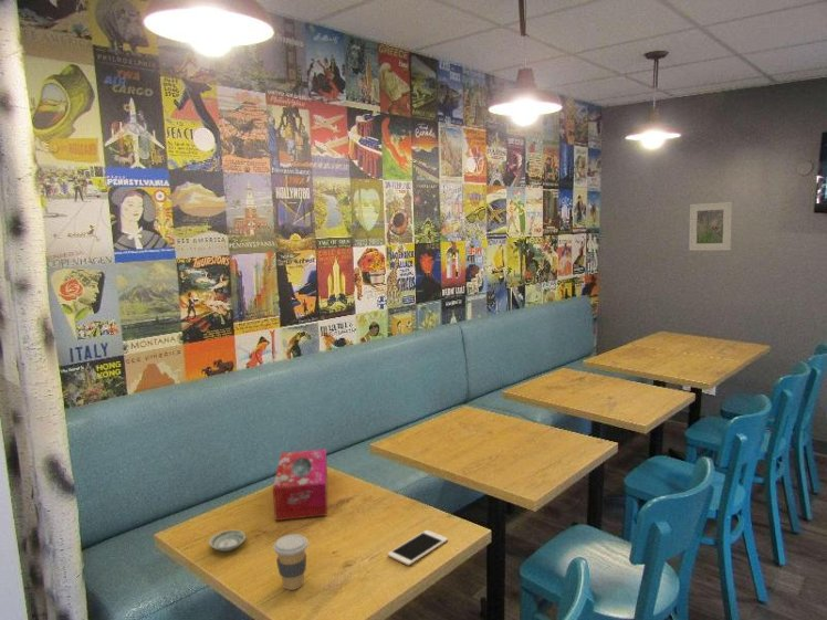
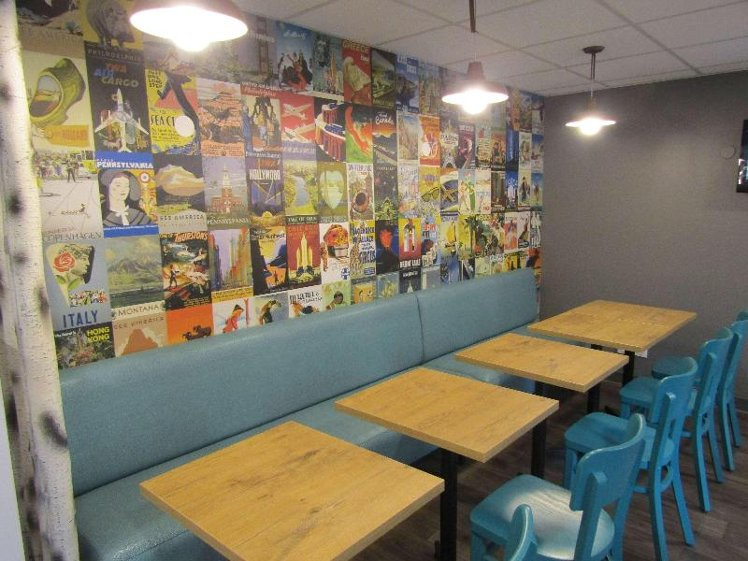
- tissue box [272,448,328,522]
- cell phone [387,529,449,567]
- saucer [208,529,247,553]
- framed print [688,201,733,252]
- coffee cup [272,533,310,591]
